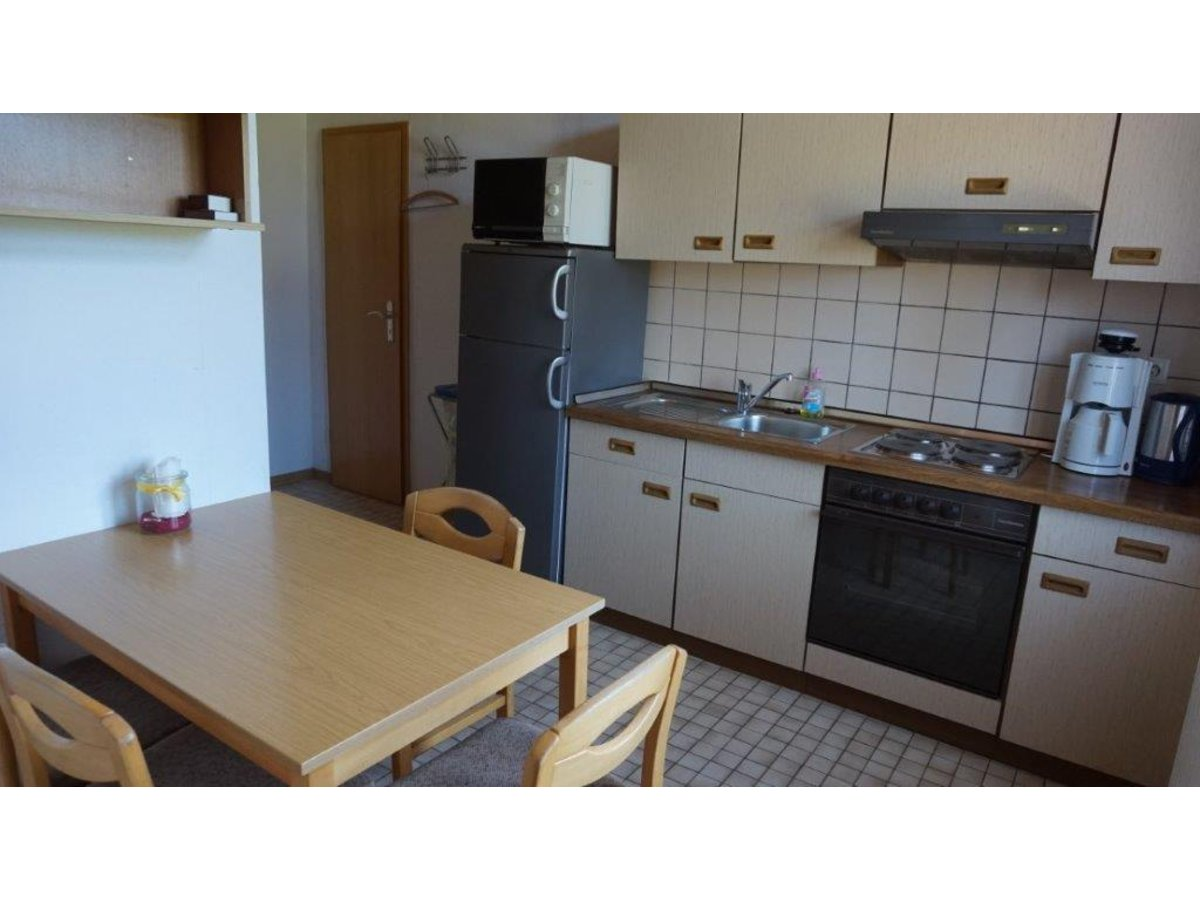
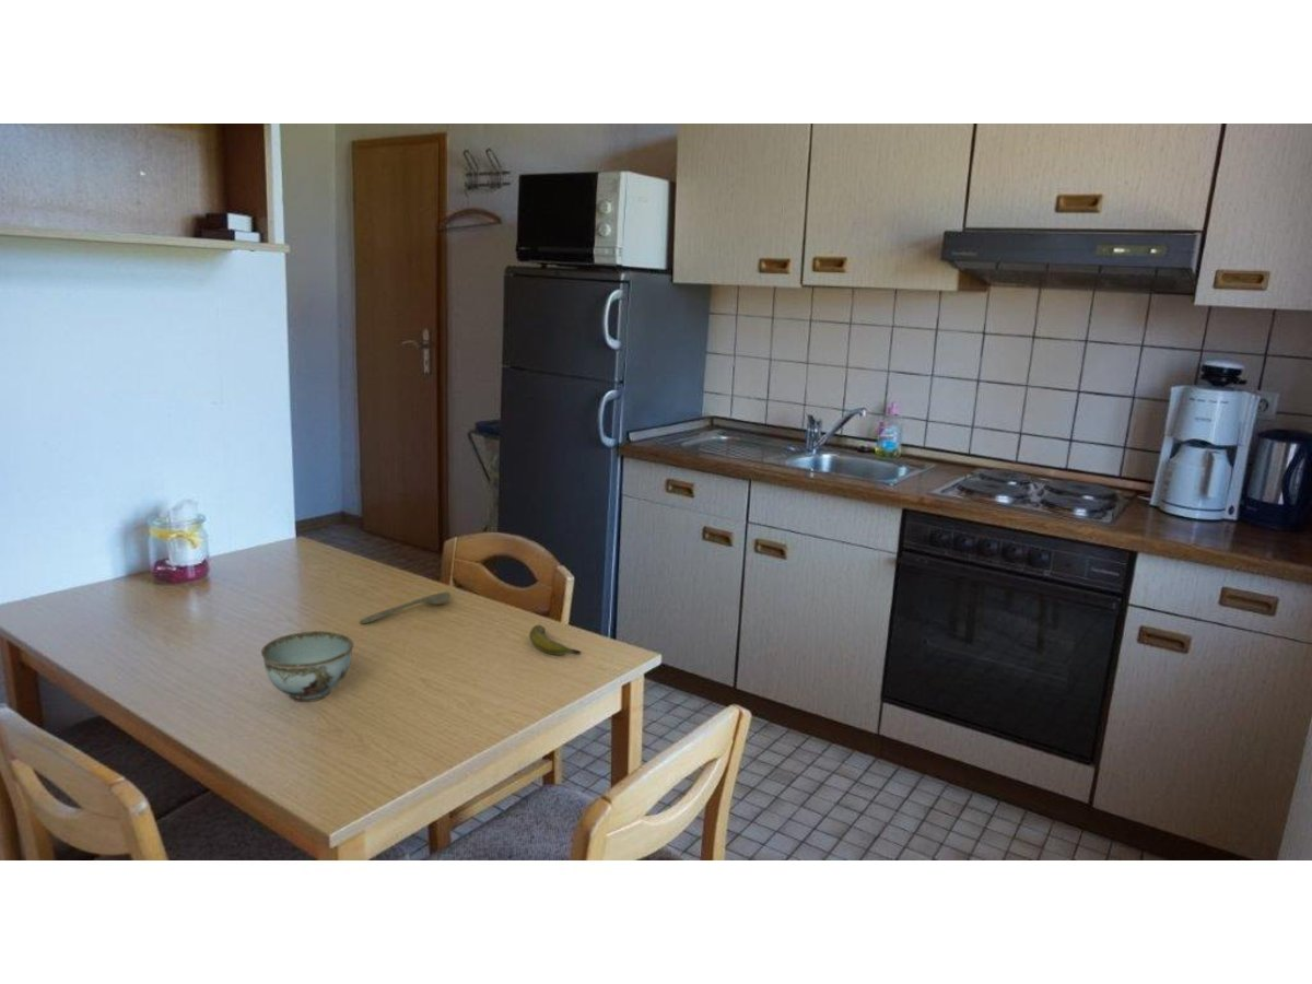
+ bowl [260,630,354,703]
+ spoon [359,591,452,624]
+ banana [528,624,582,656]
